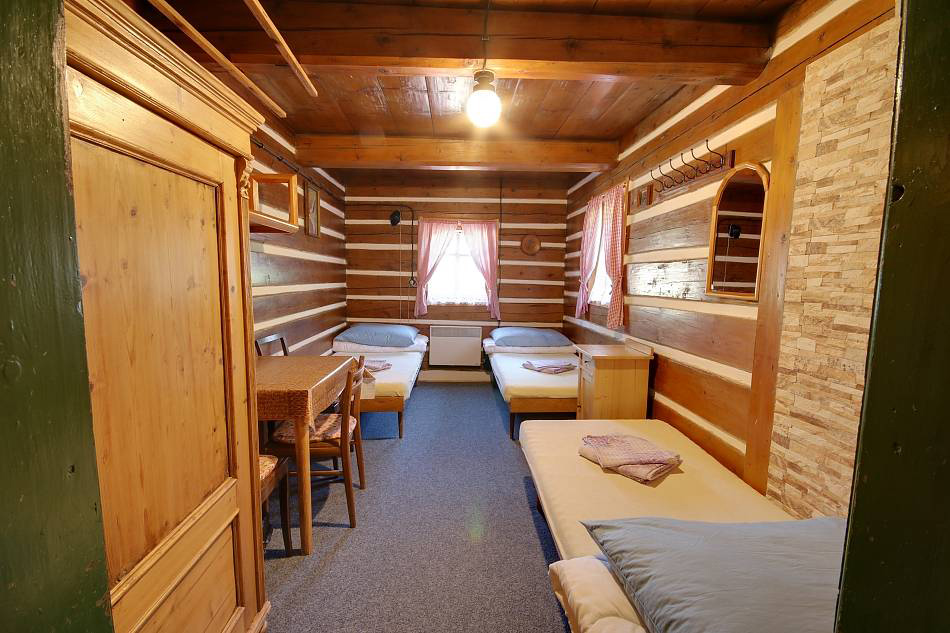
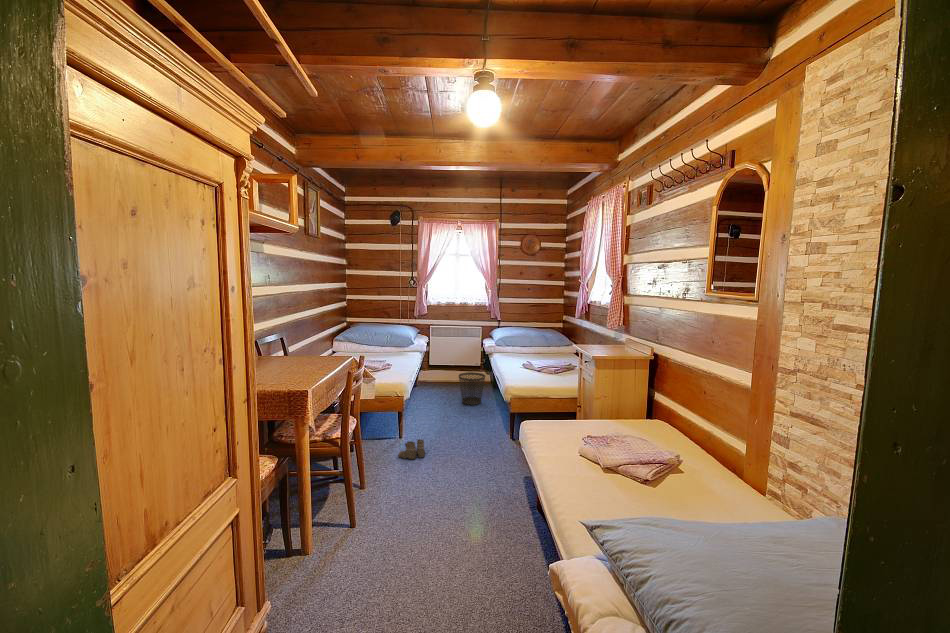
+ wastebasket [458,371,486,406]
+ boots [397,438,427,461]
